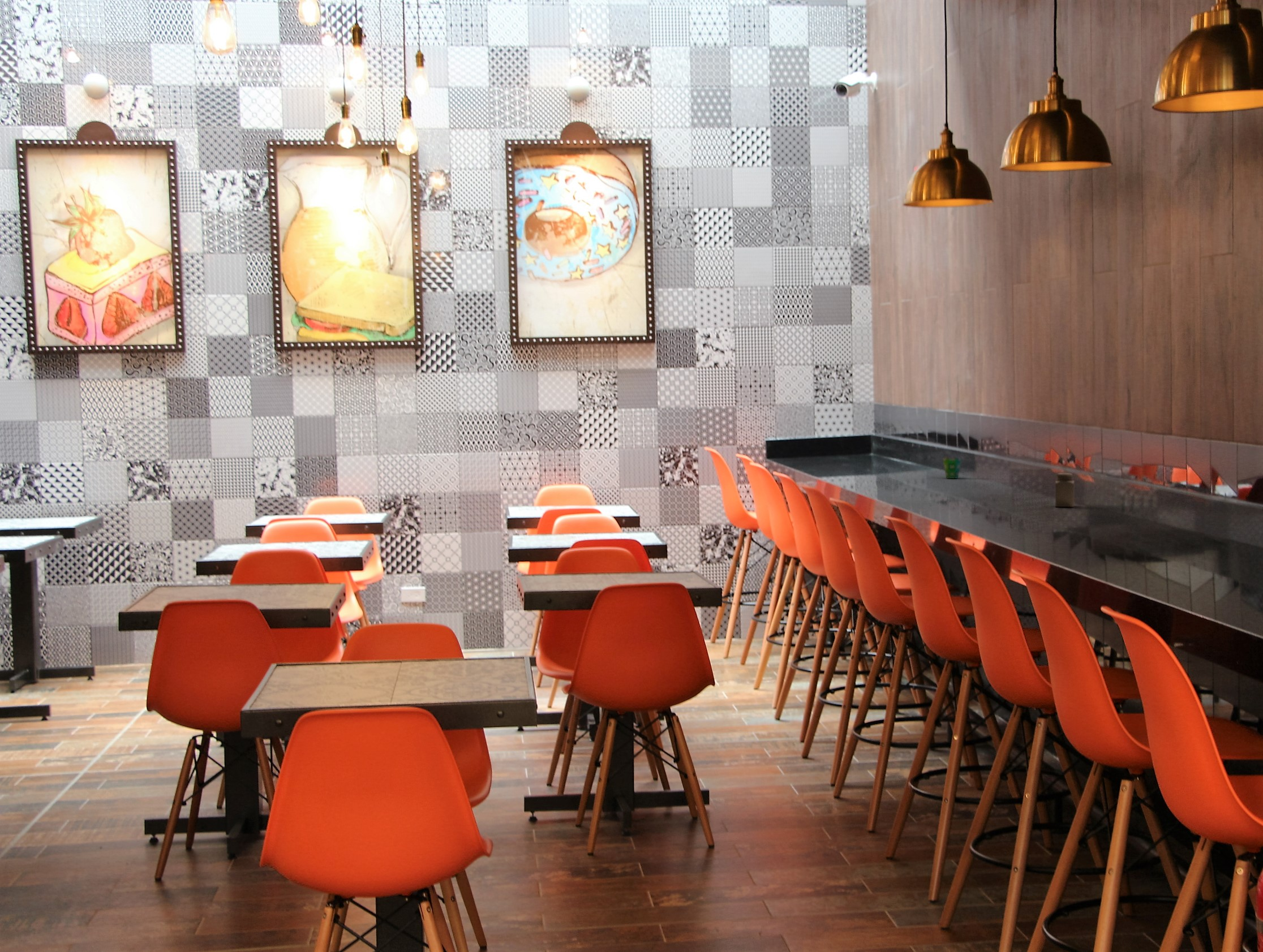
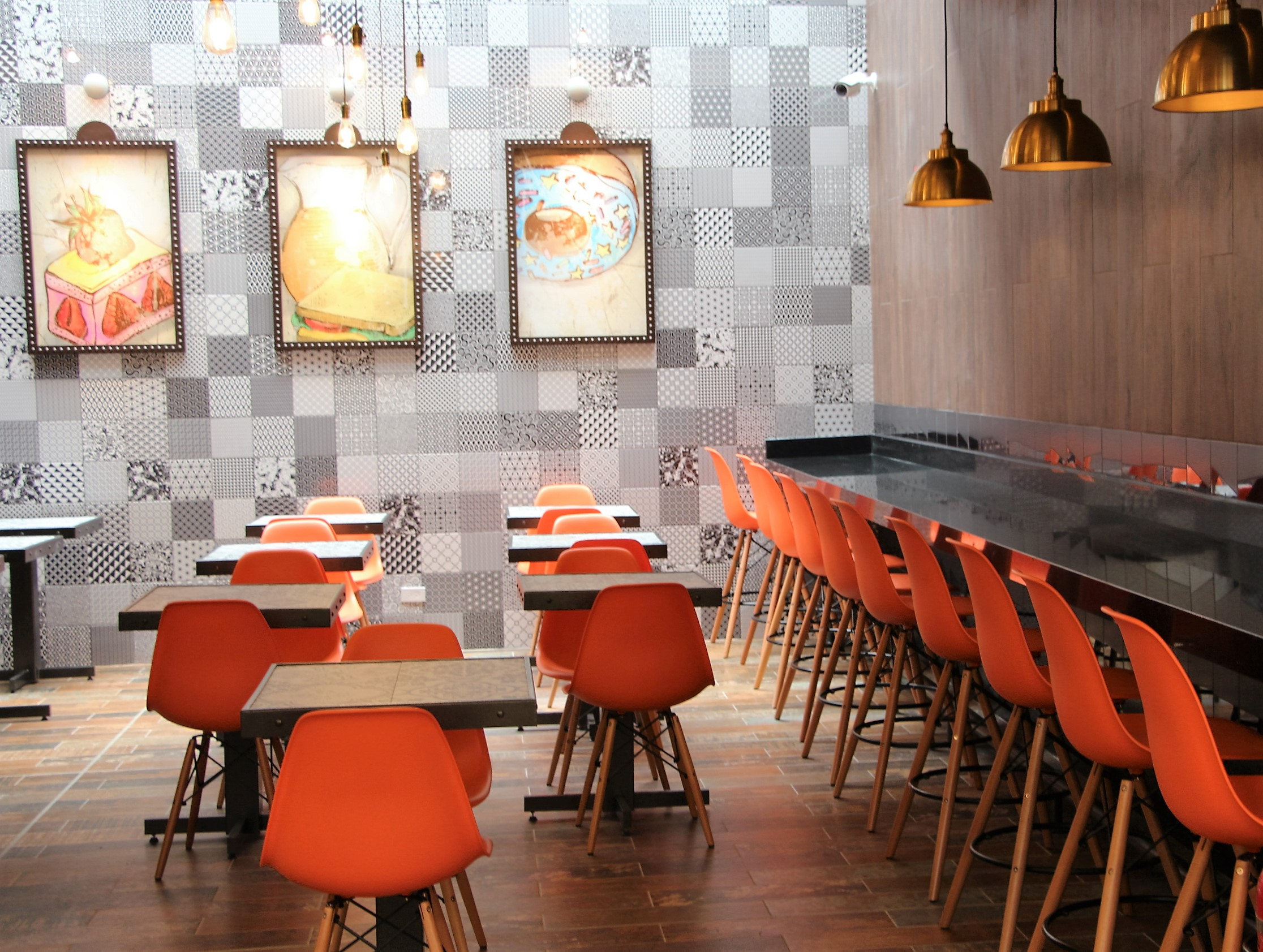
- cup [942,457,962,479]
- salt shaker [1055,472,1075,507]
